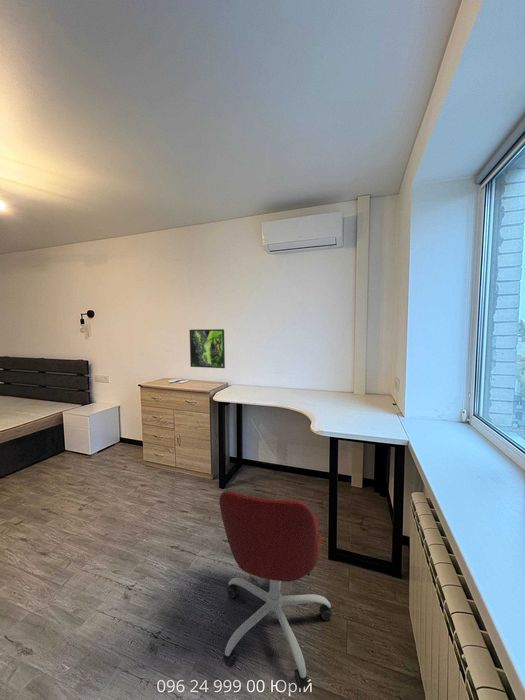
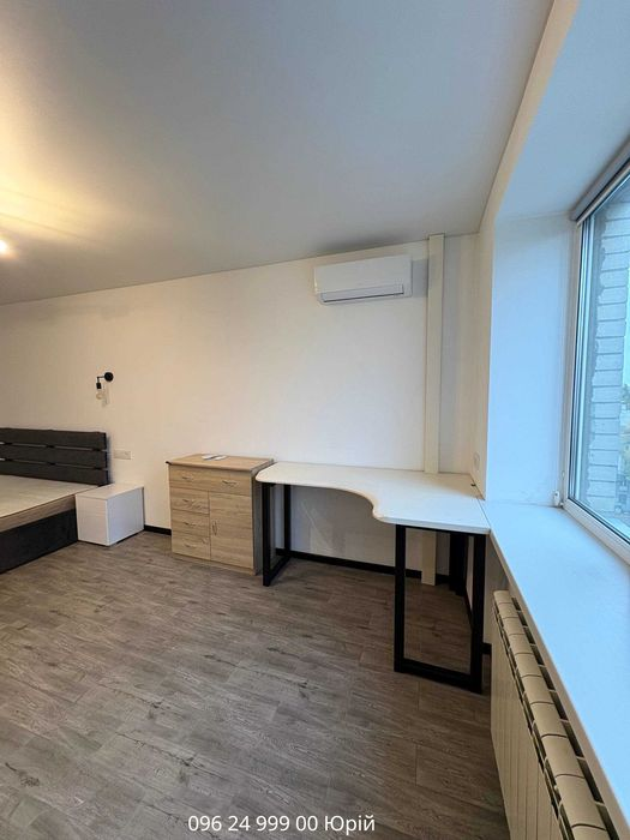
- office chair [218,490,333,690]
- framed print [189,328,226,369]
